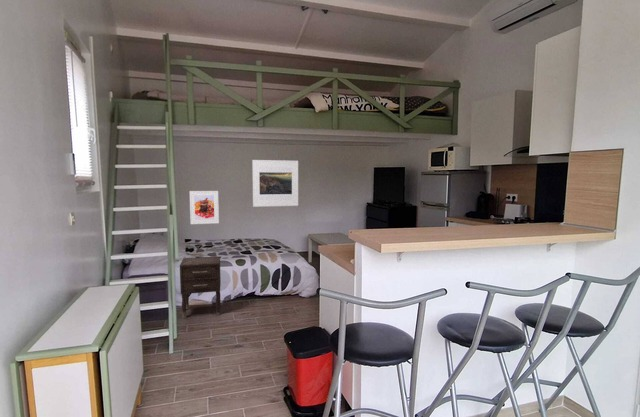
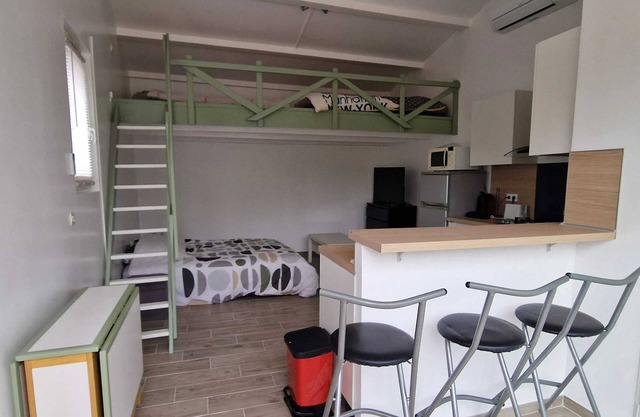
- nightstand [179,256,222,319]
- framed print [189,190,220,225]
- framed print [251,159,299,208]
